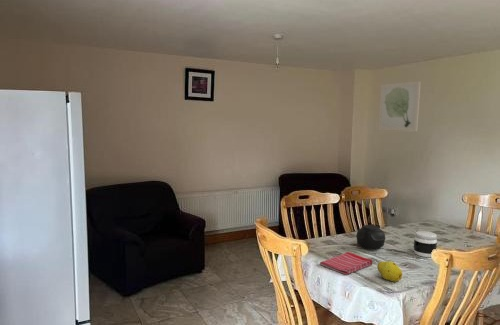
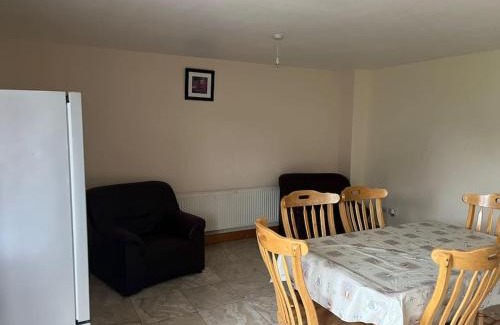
- teapot [355,223,386,250]
- wall art [378,80,421,133]
- jar [413,230,438,258]
- dish towel [319,251,373,276]
- fruit [376,260,403,283]
